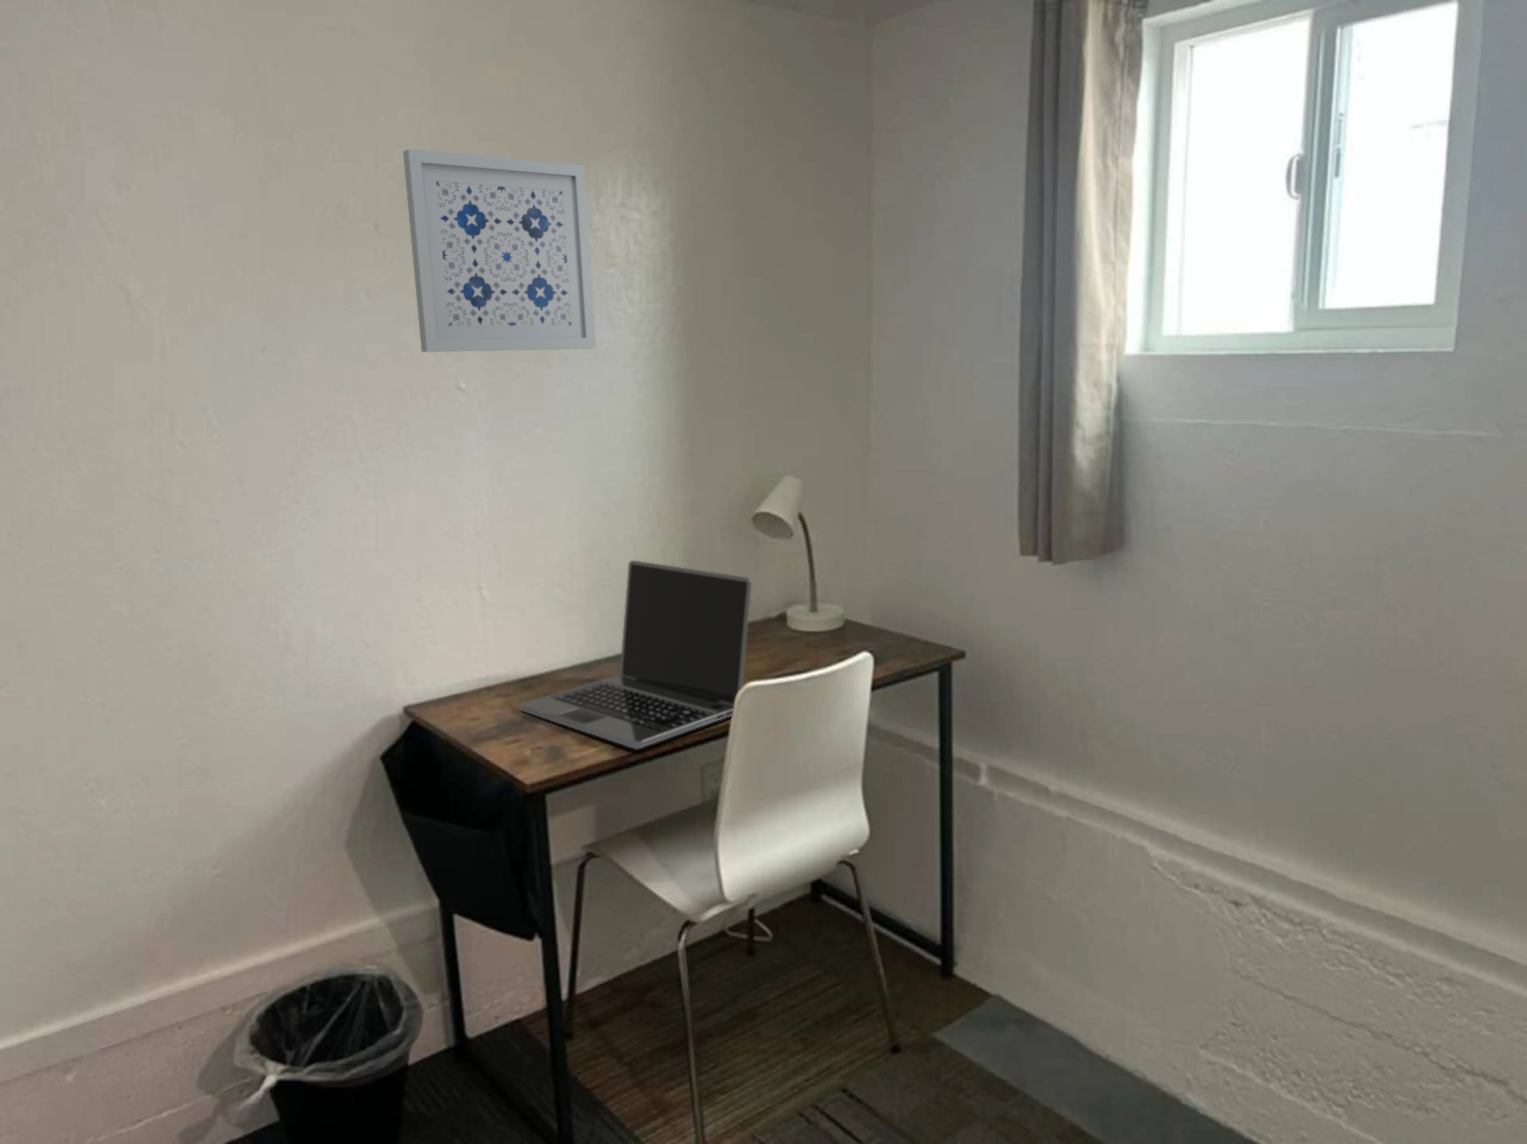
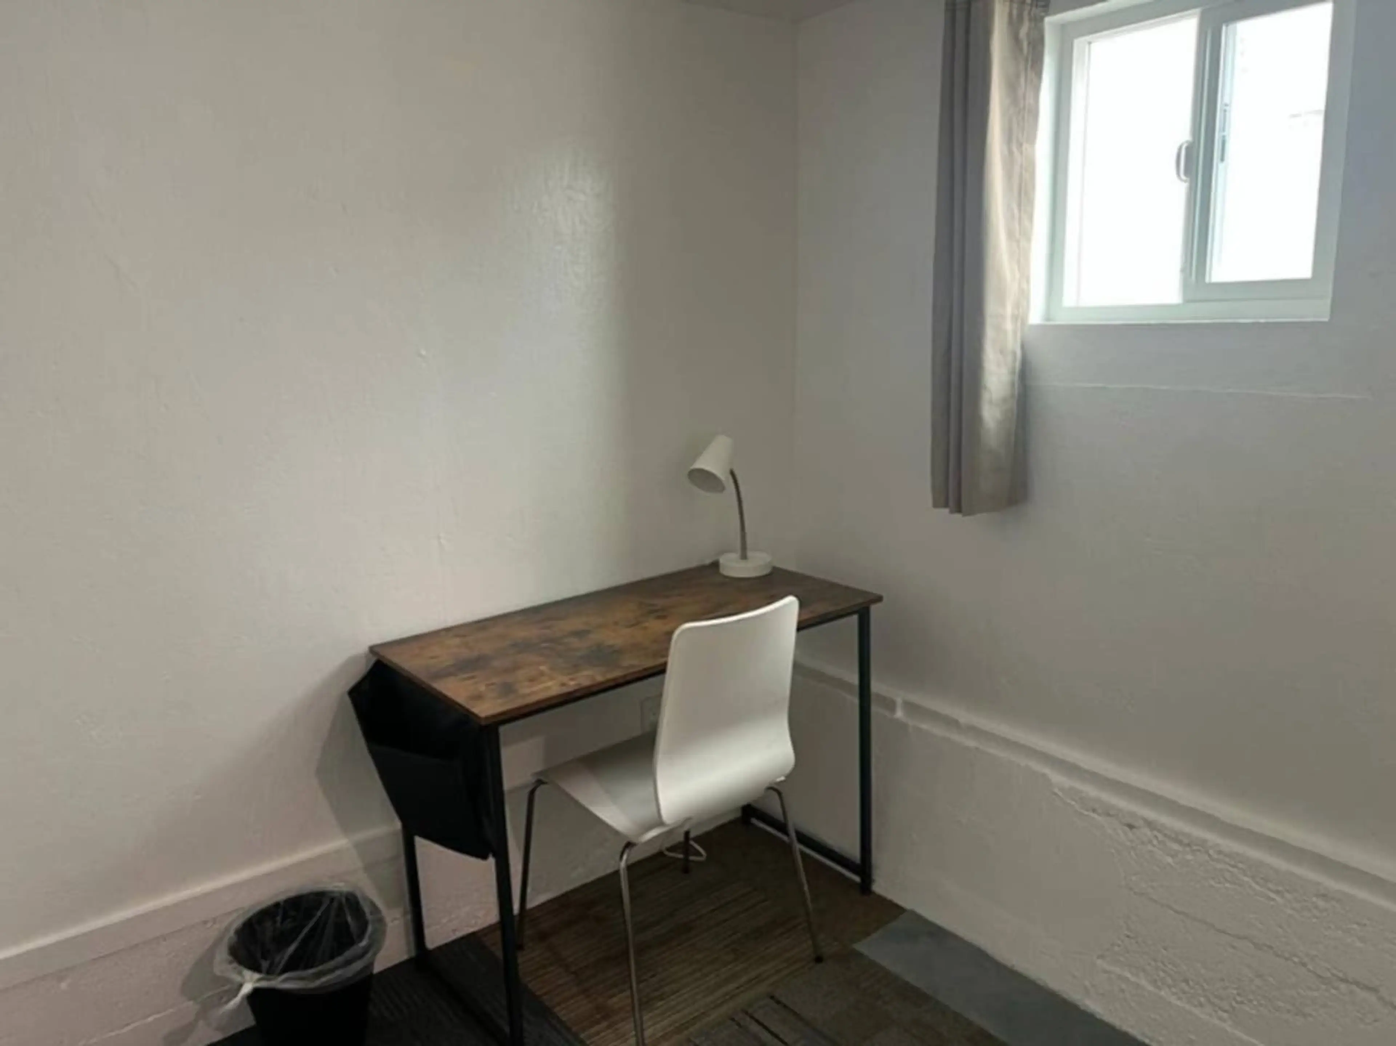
- wall art [403,149,596,352]
- laptop [521,560,751,749]
